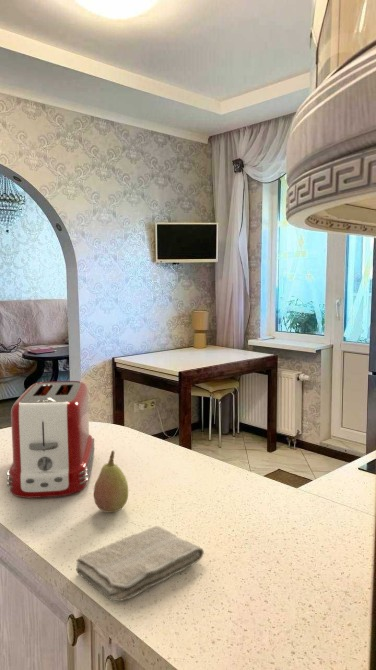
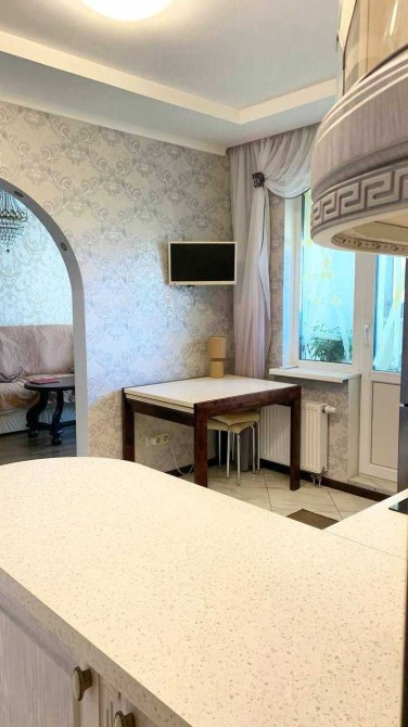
- toaster [6,380,96,499]
- fruit [93,449,129,514]
- washcloth [75,525,205,602]
